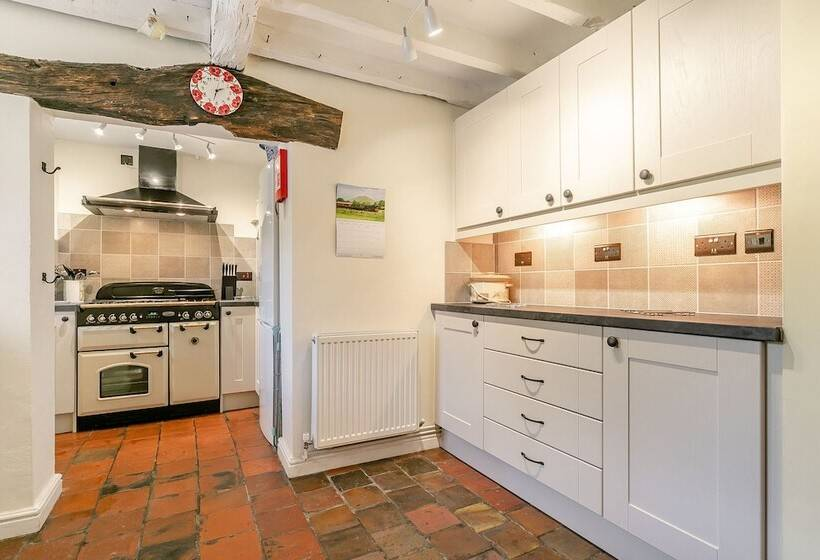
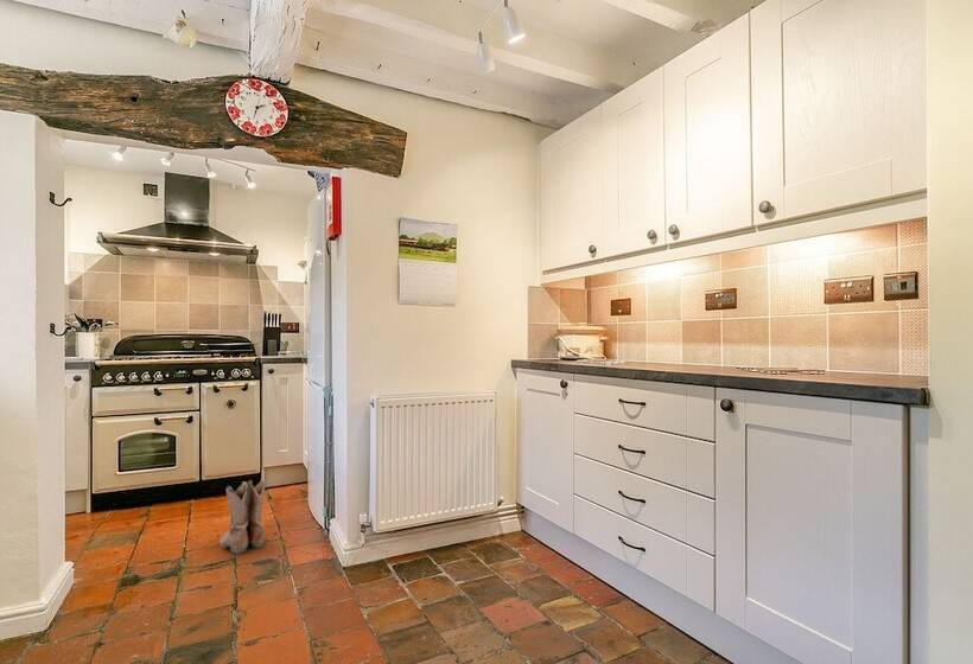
+ boots [218,477,267,555]
